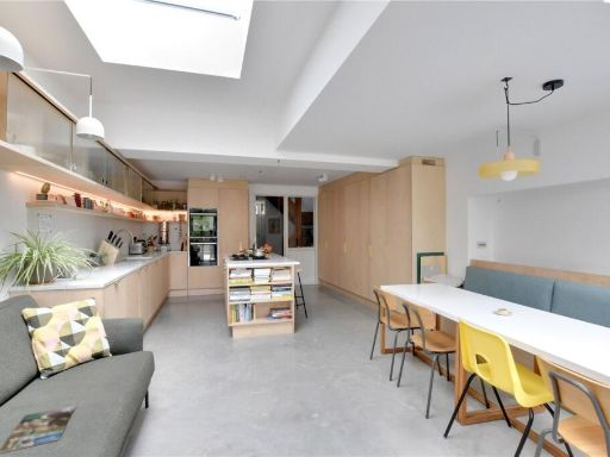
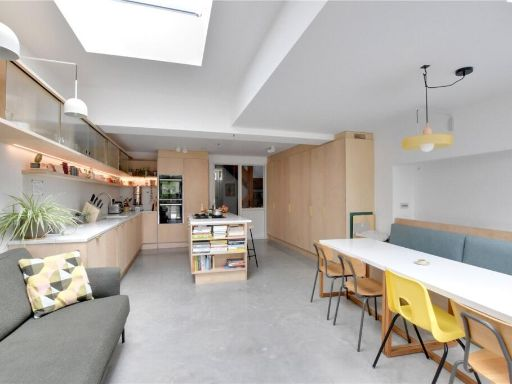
- magazine [0,405,77,455]
